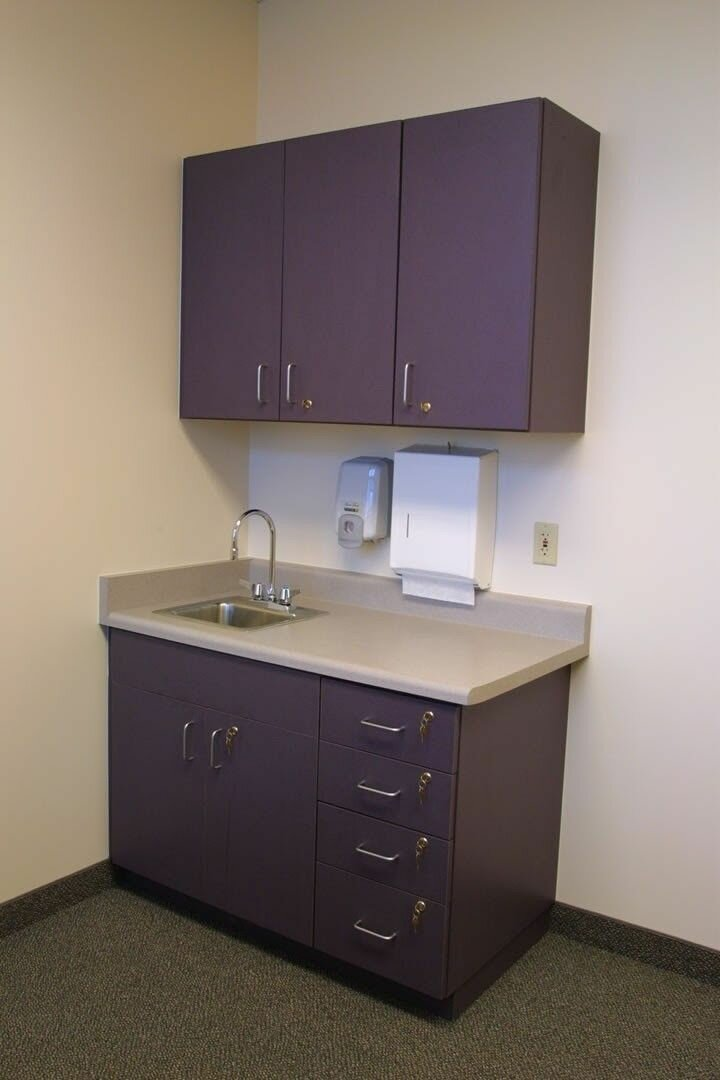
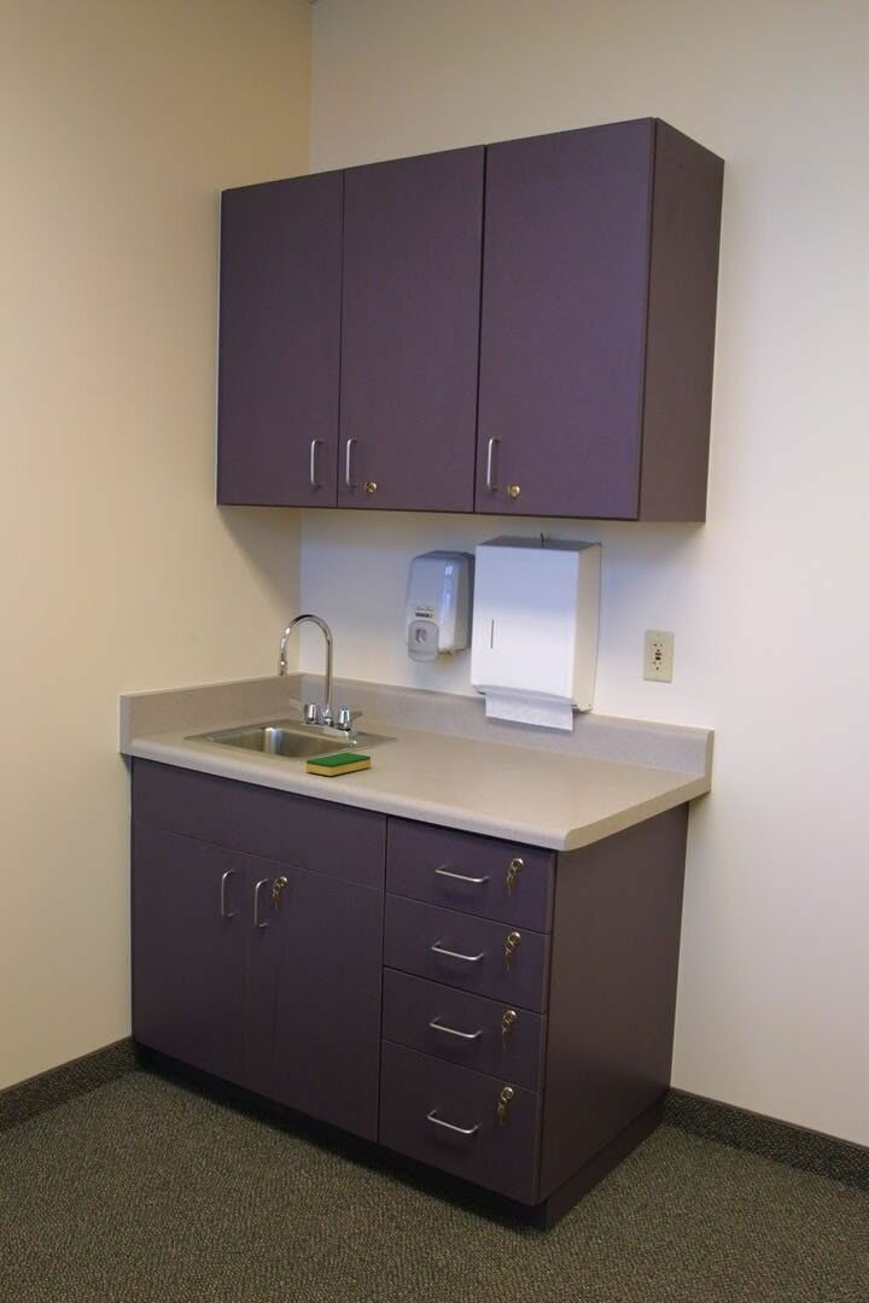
+ dish sponge [304,752,372,777]
